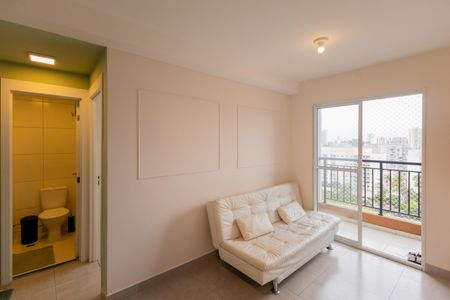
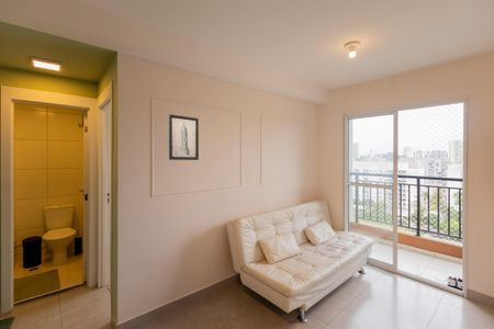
+ wall art [168,113,200,161]
